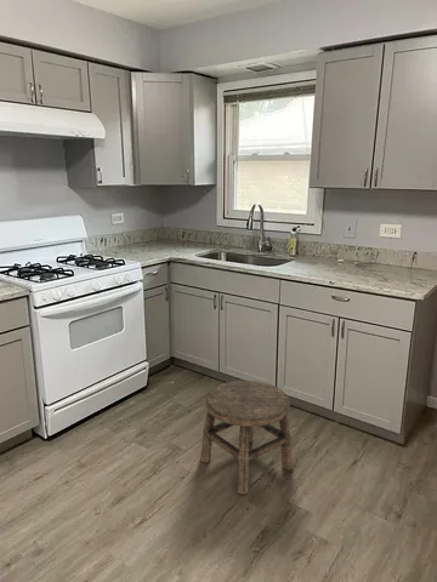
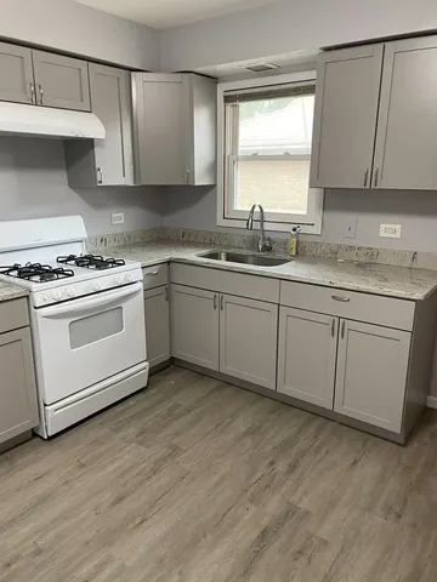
- stool [199,380,294,496]
